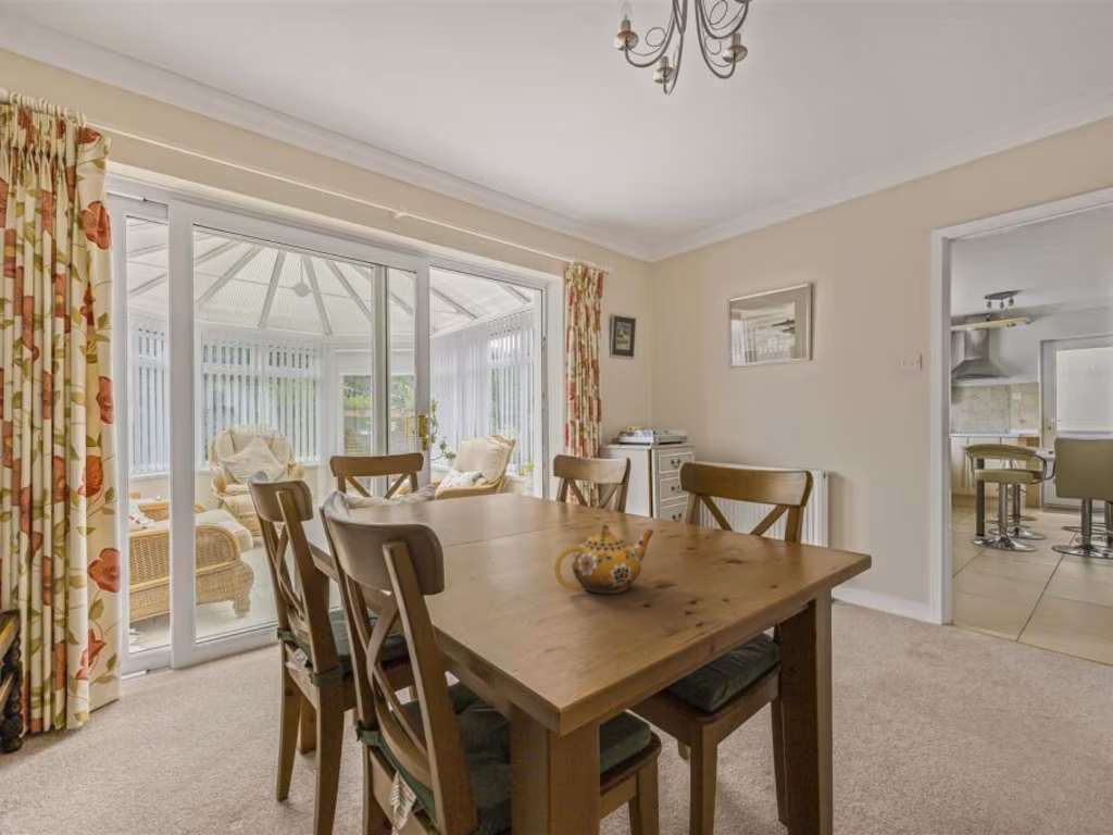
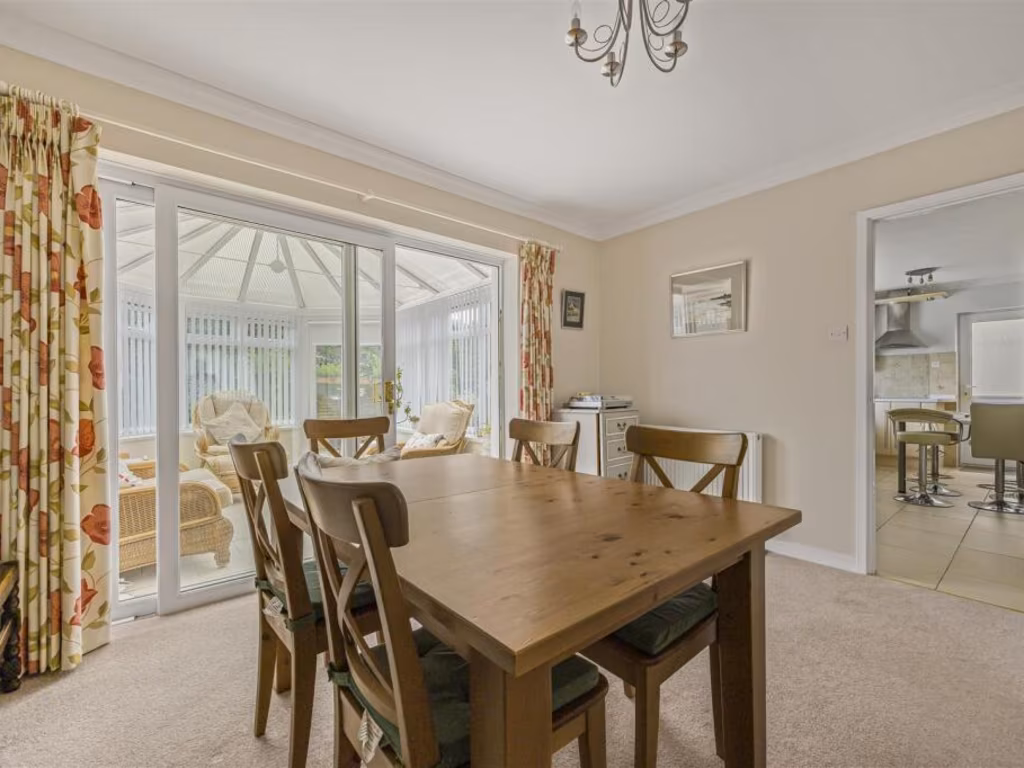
- teapot [553,524,654,595]
